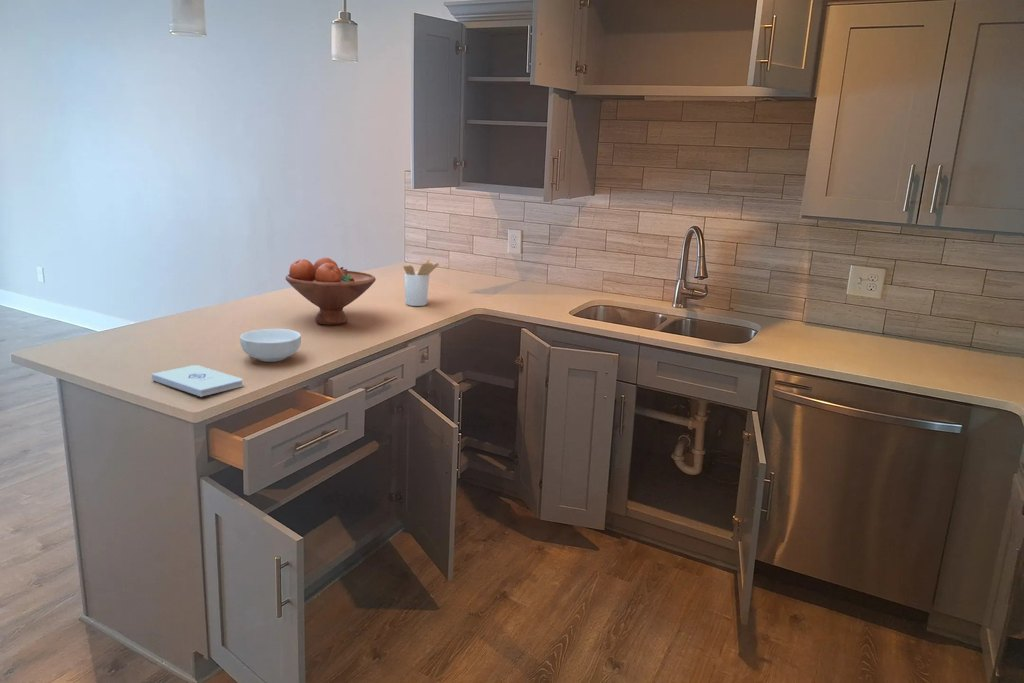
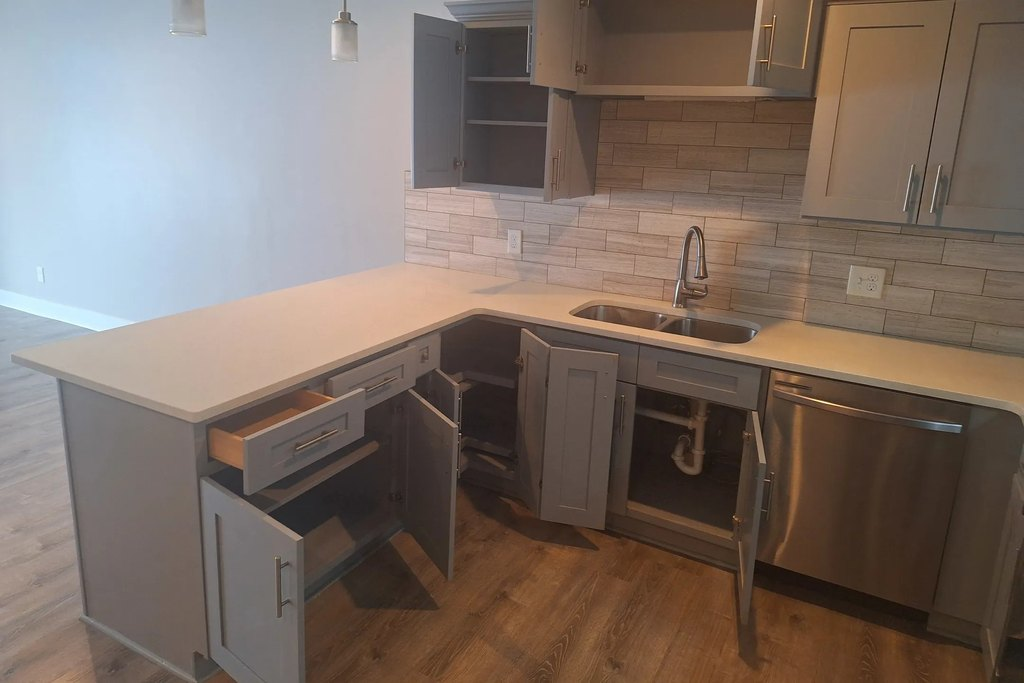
- notepad [151,364,244,398]
- cereal bowl [239,328,302,363]
- fruit bowl [284,257,377,326]
- utensil holder [403,257,440,307]
